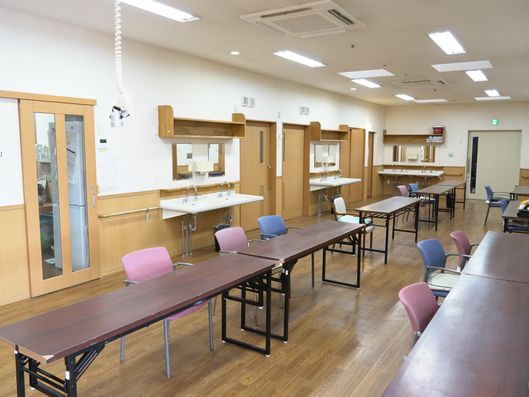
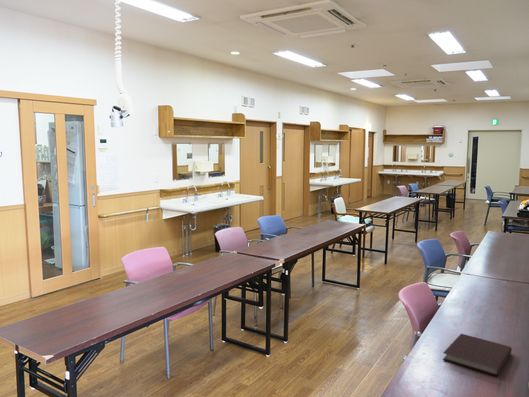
+ notebook [442,333,513,377]
